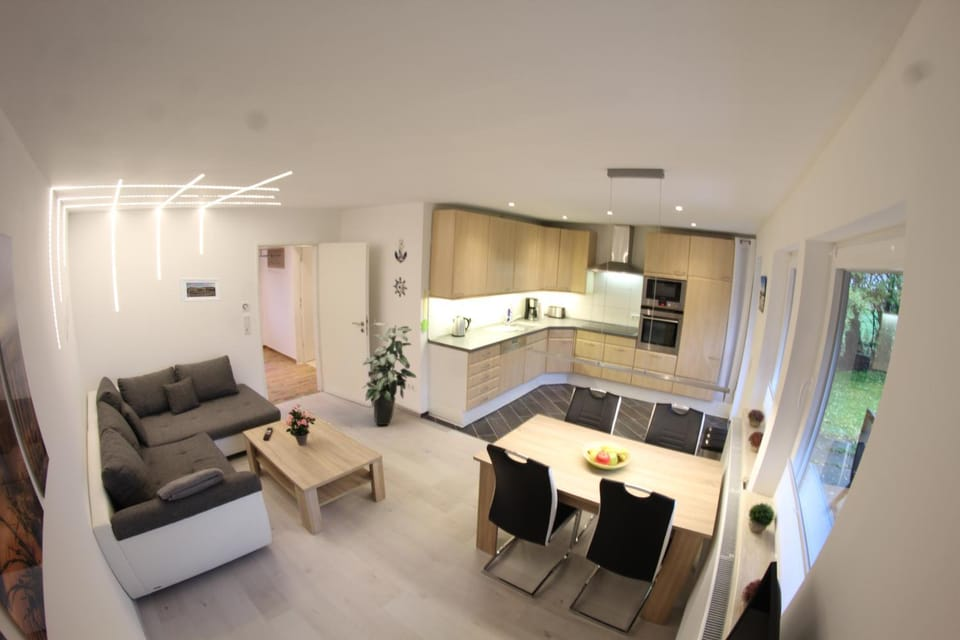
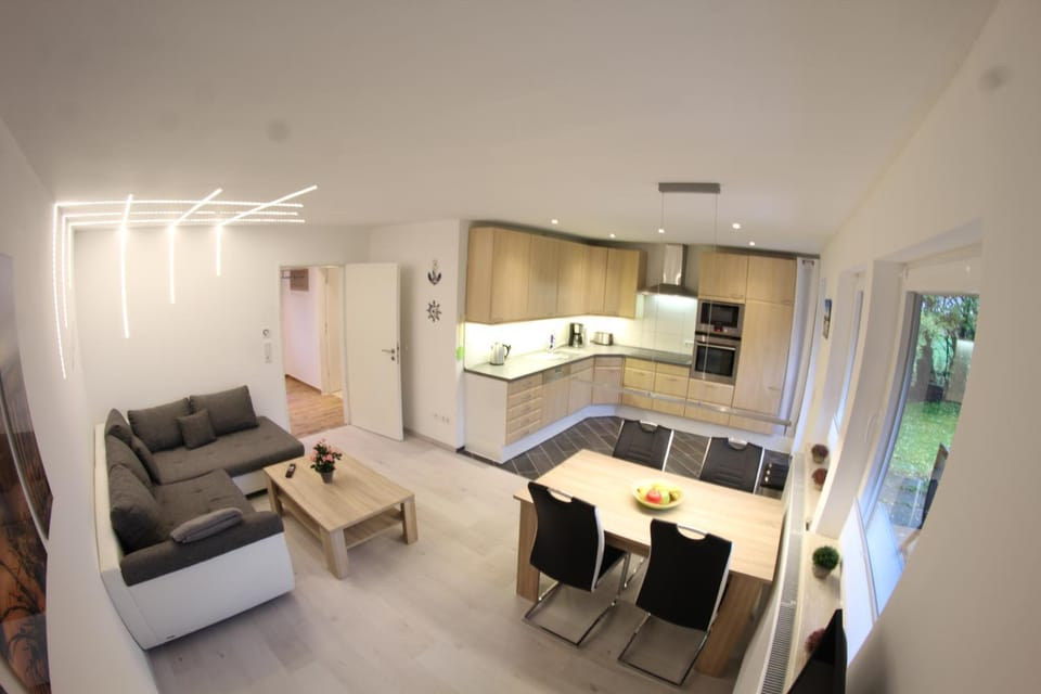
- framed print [179,277,222,303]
- indoor plant [362,321,417,426]
